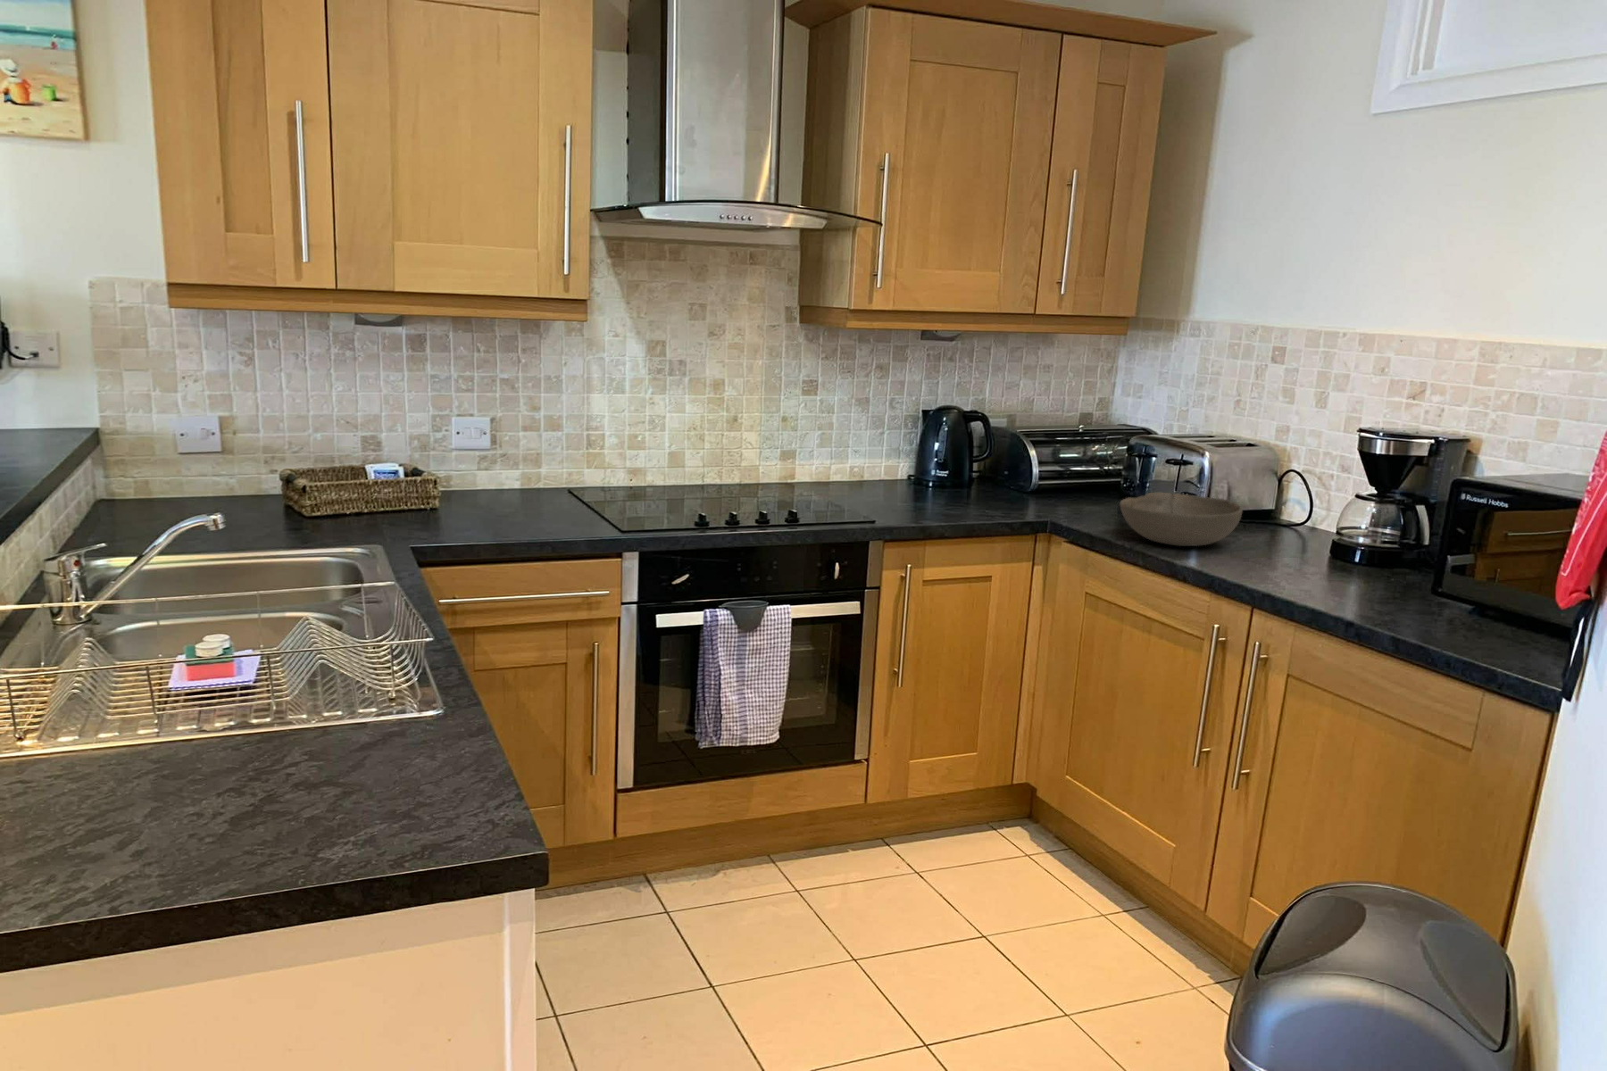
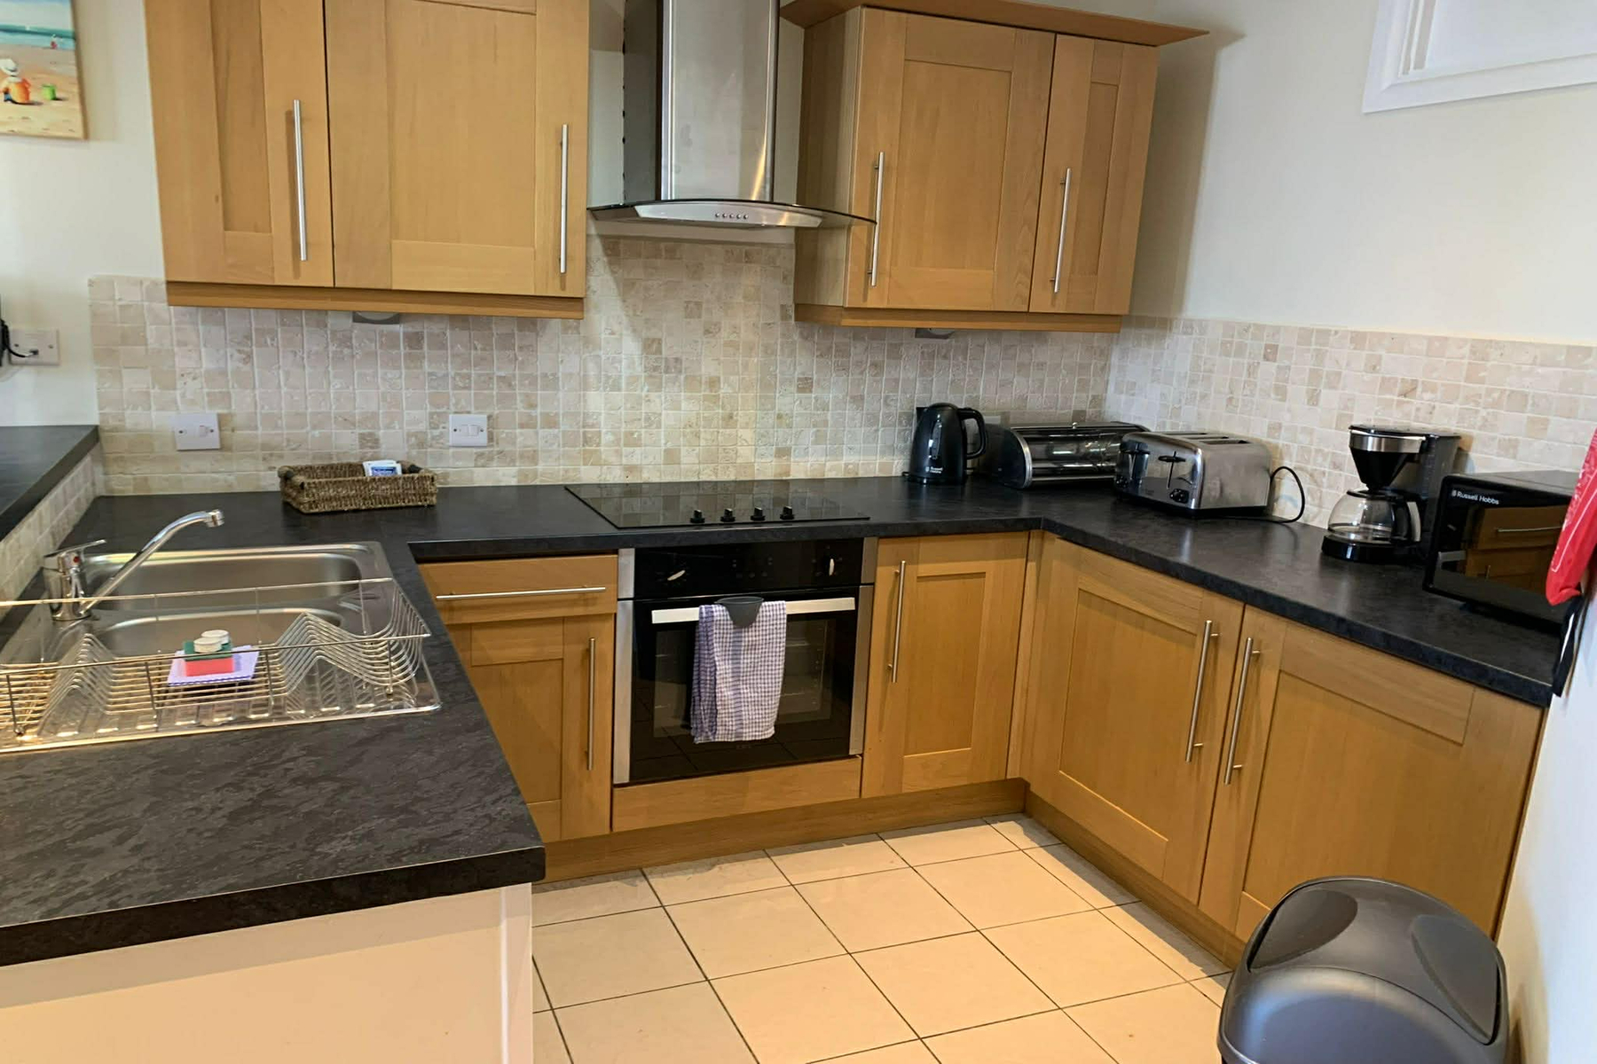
- bowl [1119,491,1244,547]
